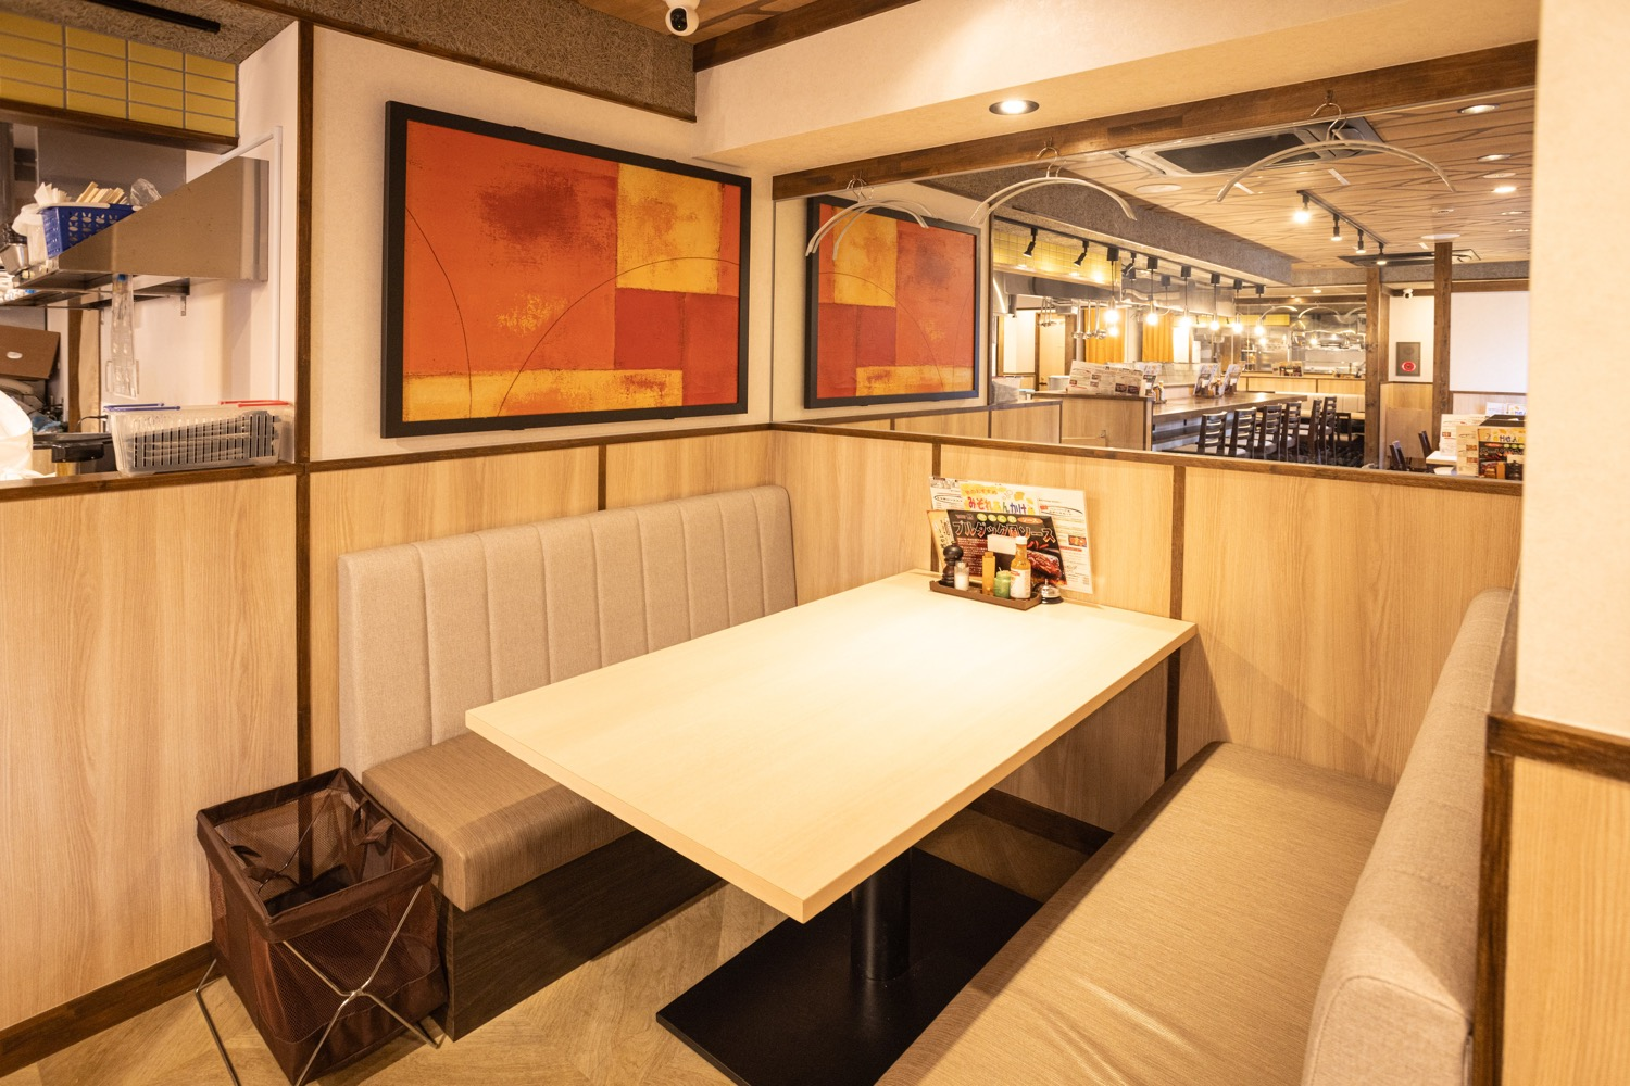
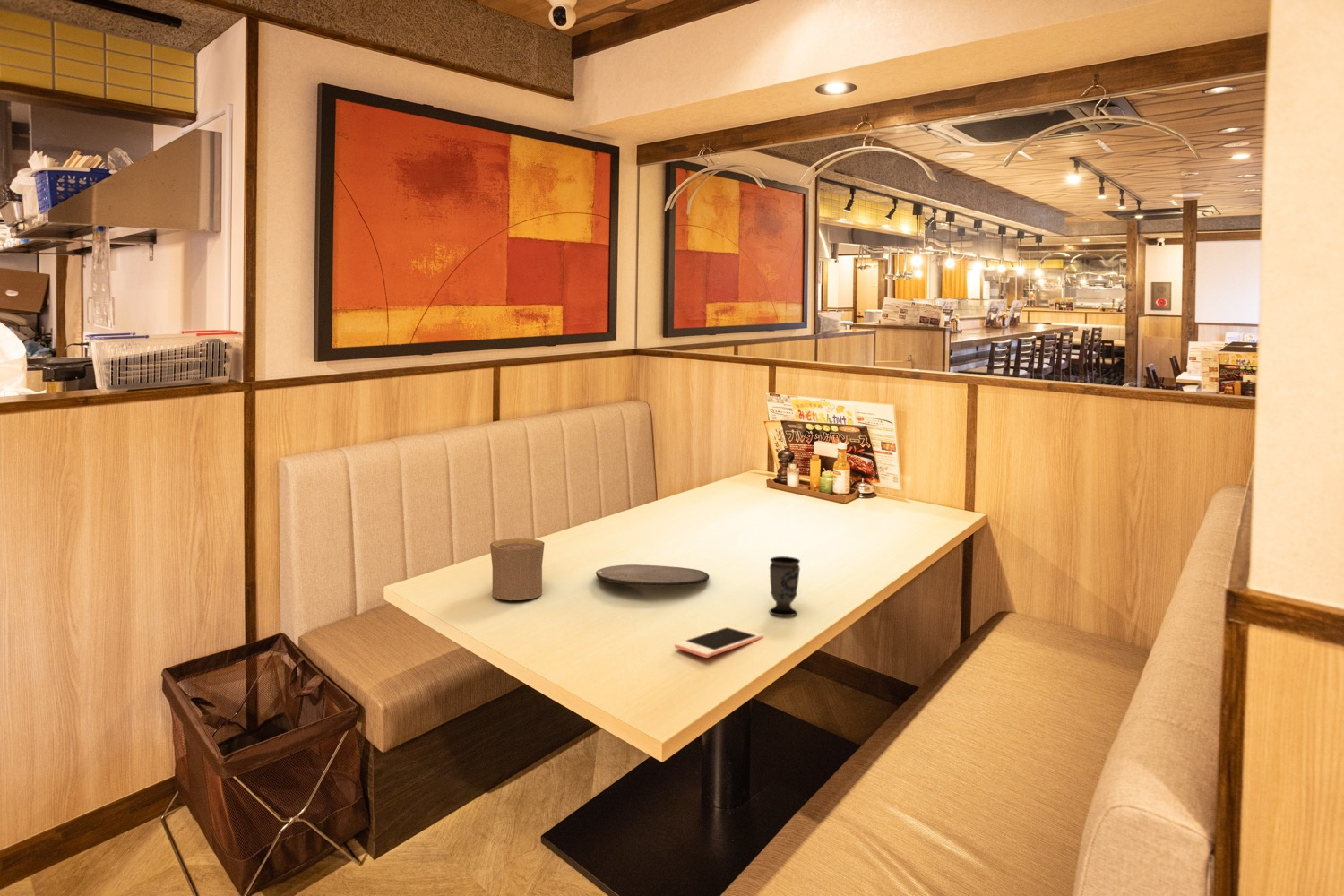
+ cell phone [674,625,764,659]
+ cup [769,556,801,616]
+ plate [595,564,710,587]
+ cup [489,538,546,601]
